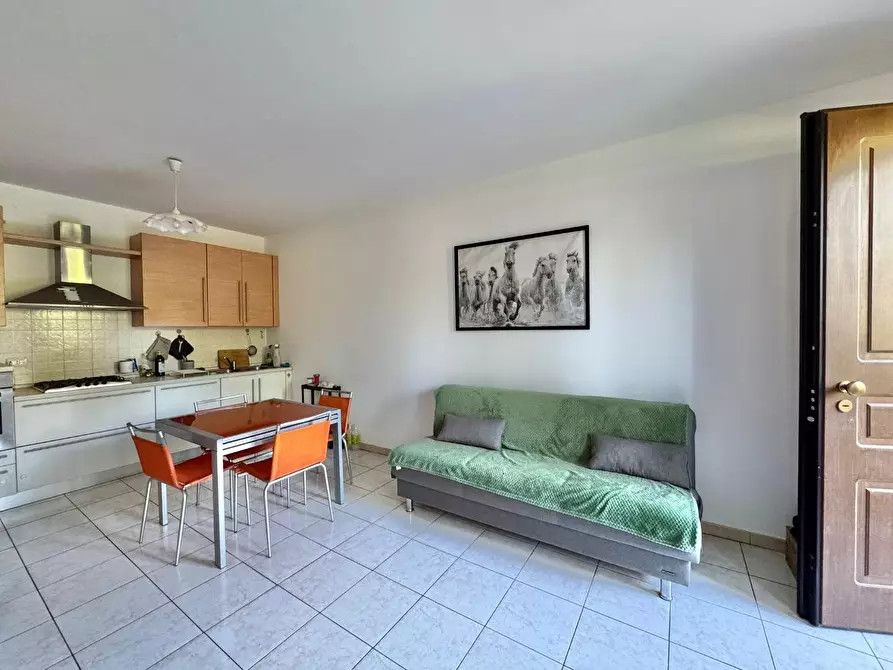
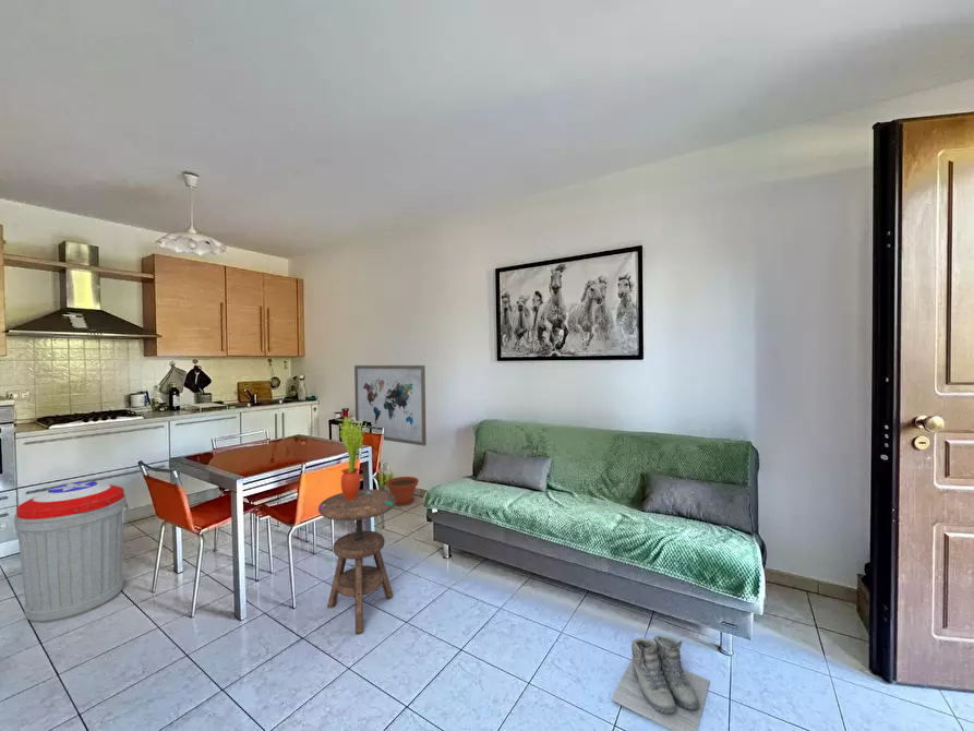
+ wall art [353,364,428,447]
+ side table [317,489,397,635]
+ boots [611,634,711,731]
+ trash can [13,480,130,623]
+ potted plant [339,415,368,500]
+ plant pot [385,476,420,506]
